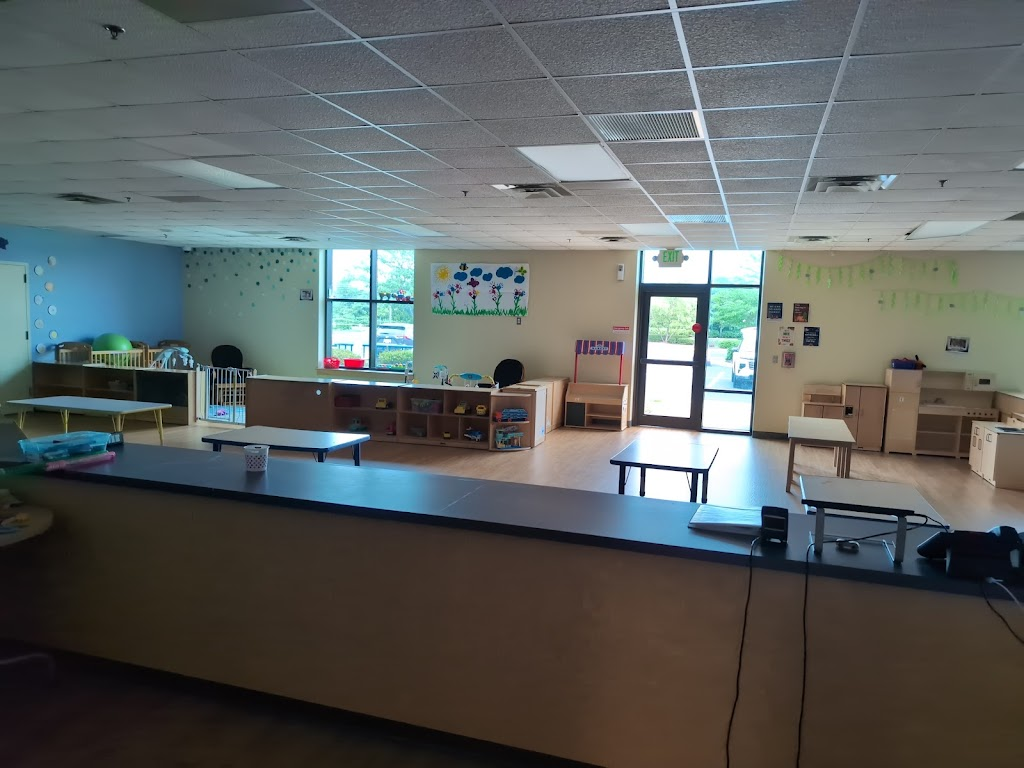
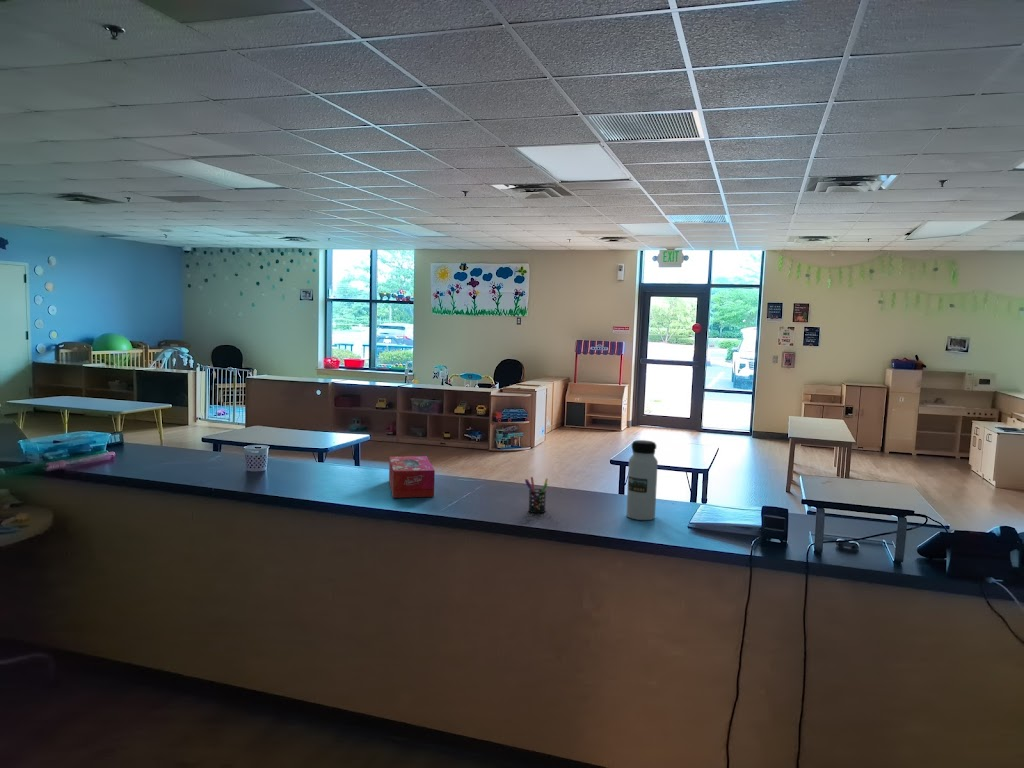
+ water bottle [625,439,659,521]
+ pen holder [524,476,549,514]
+ tissue box [388,455,436,499]
